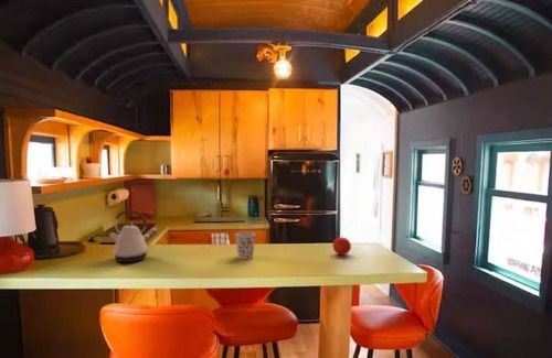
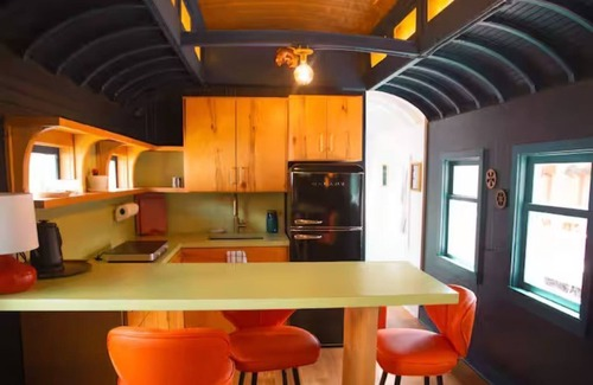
- kettle [108,208,151,263]
- cup [234,231,257,260]
- fruit [331,236,352,257]
